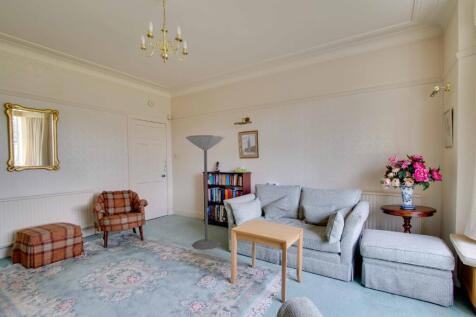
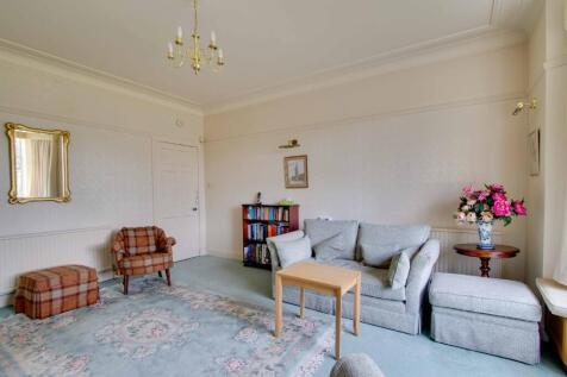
- floor lamp [185,134,225,251]
